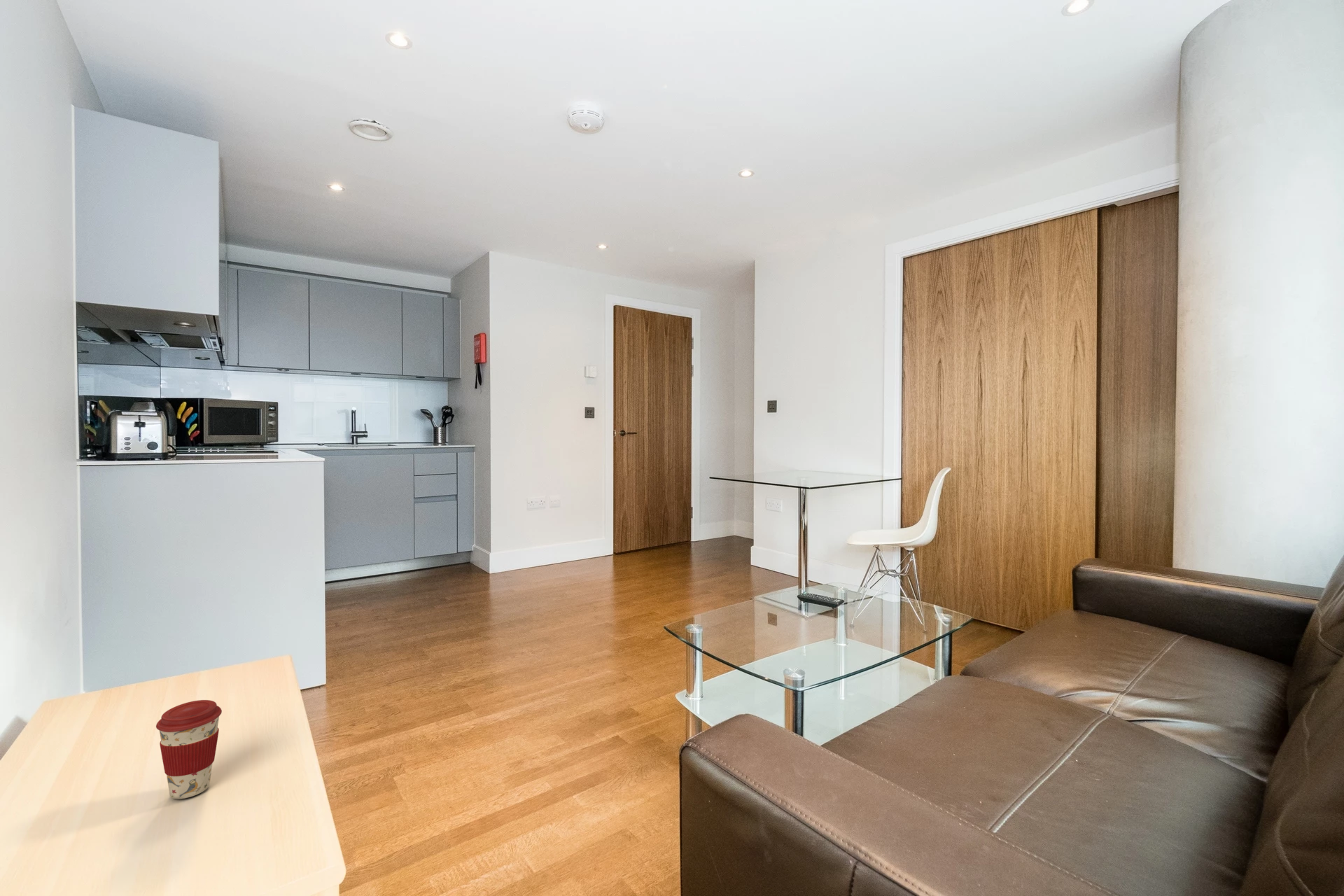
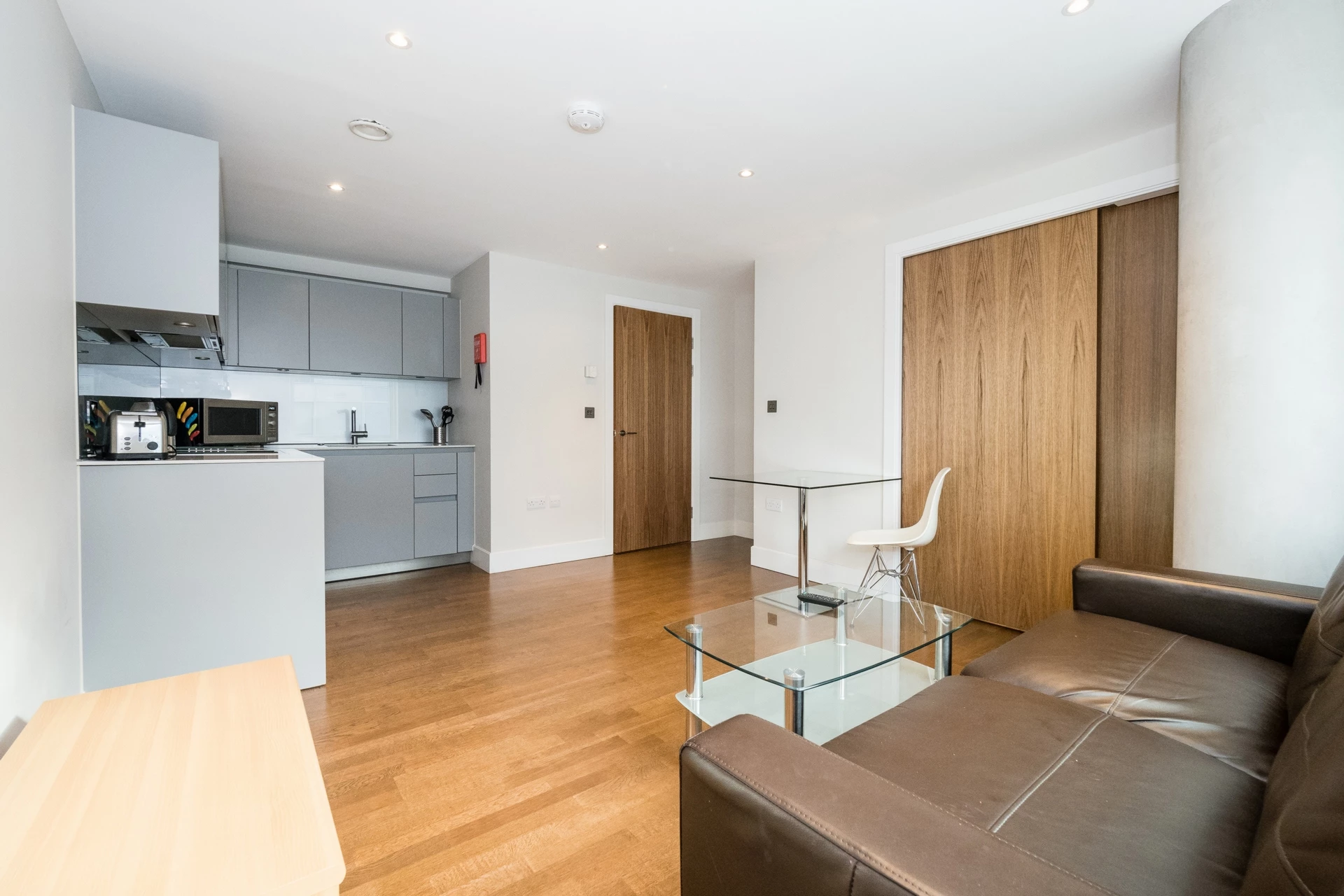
- coffee cup [155,699,223,800]
